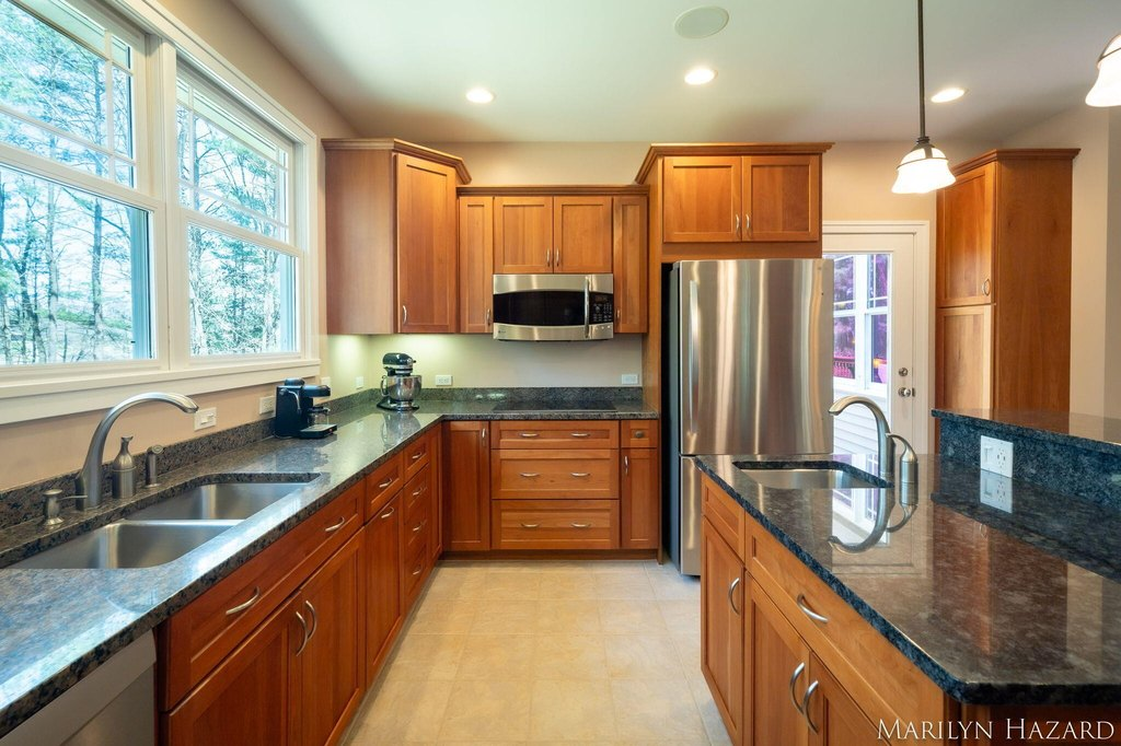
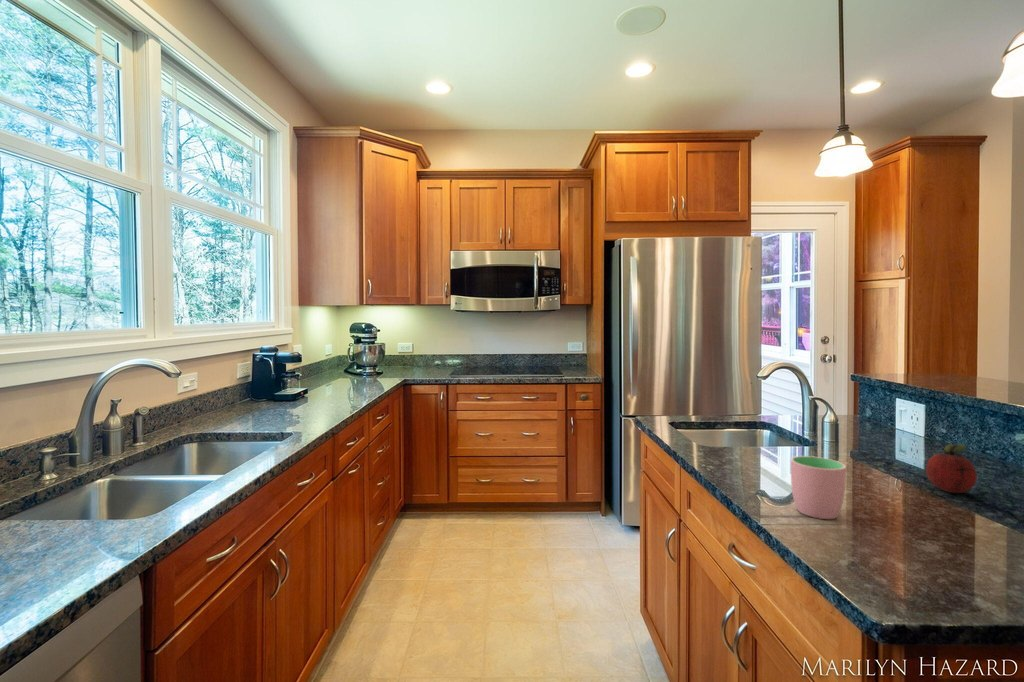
+ cup [790,455,847,520]
+ fruit [925,443,978,494]
